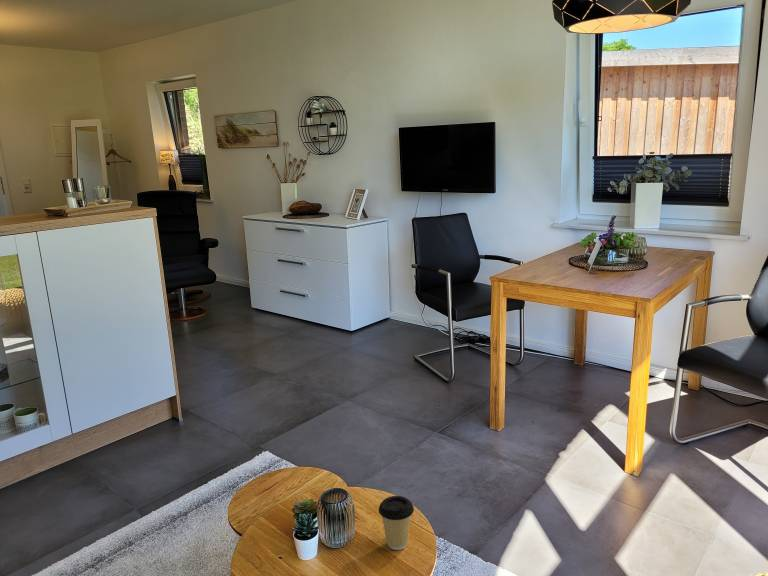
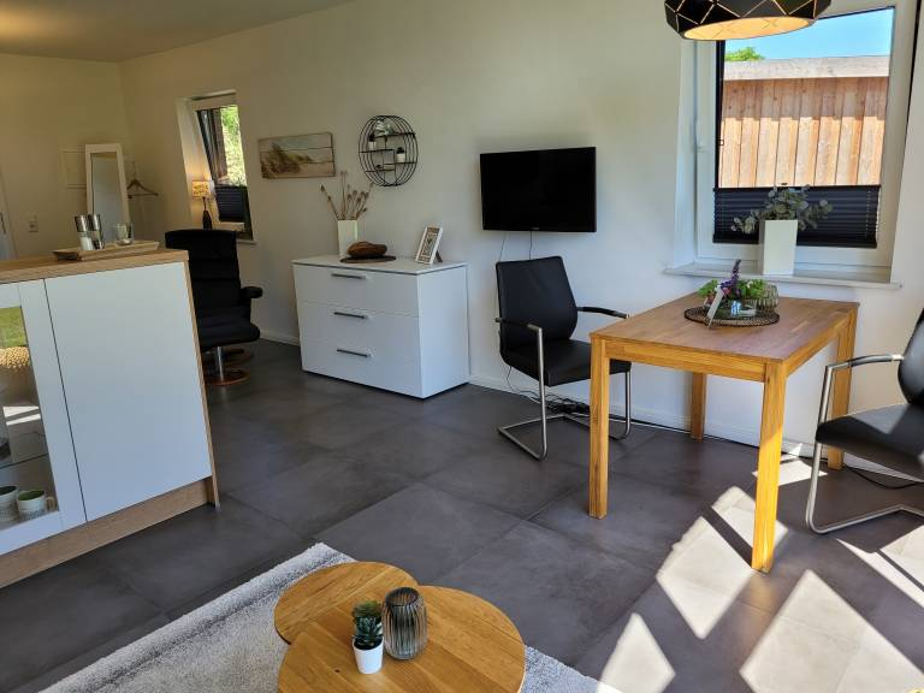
- coffee cup [378,495,415,551]
